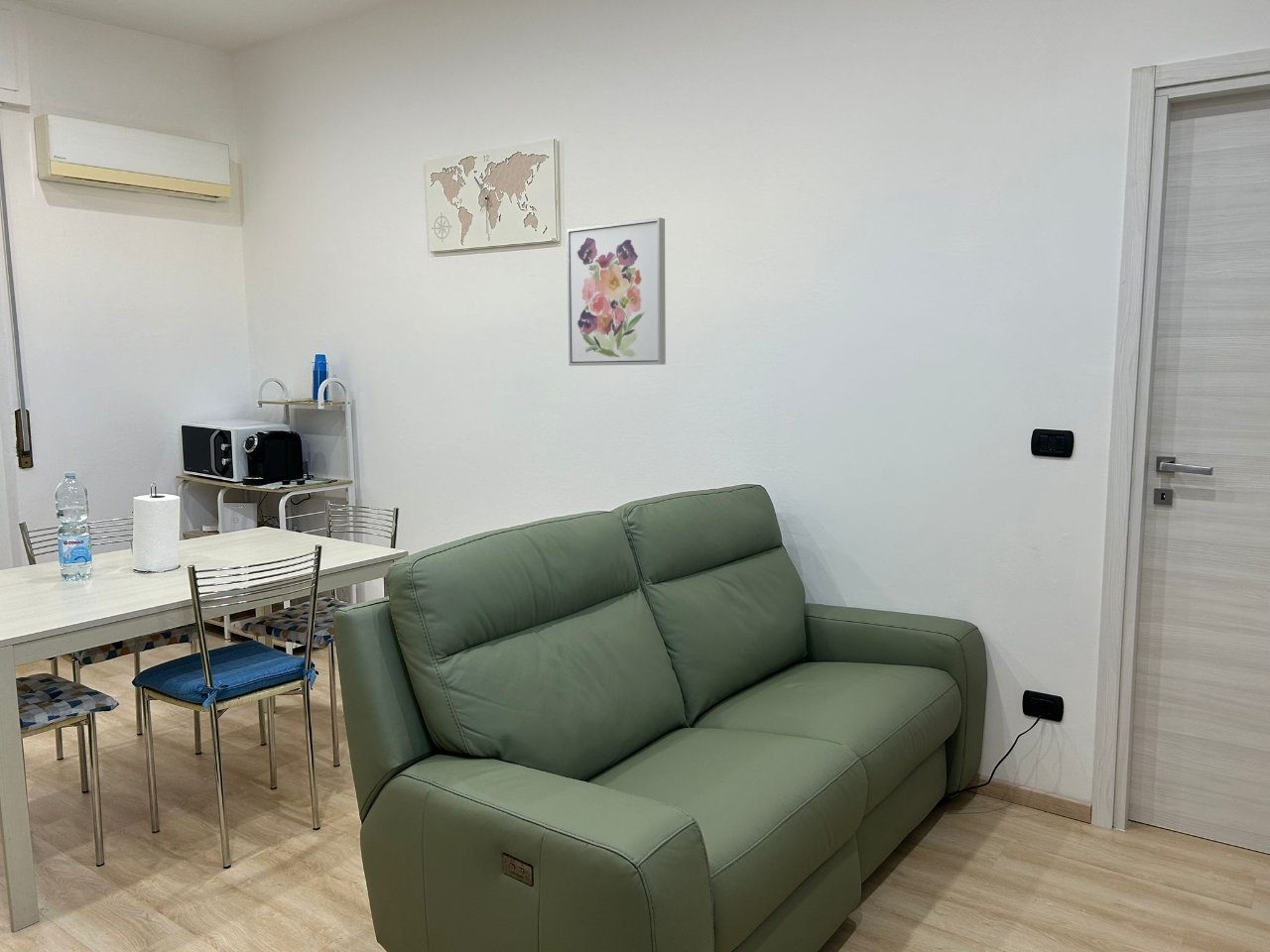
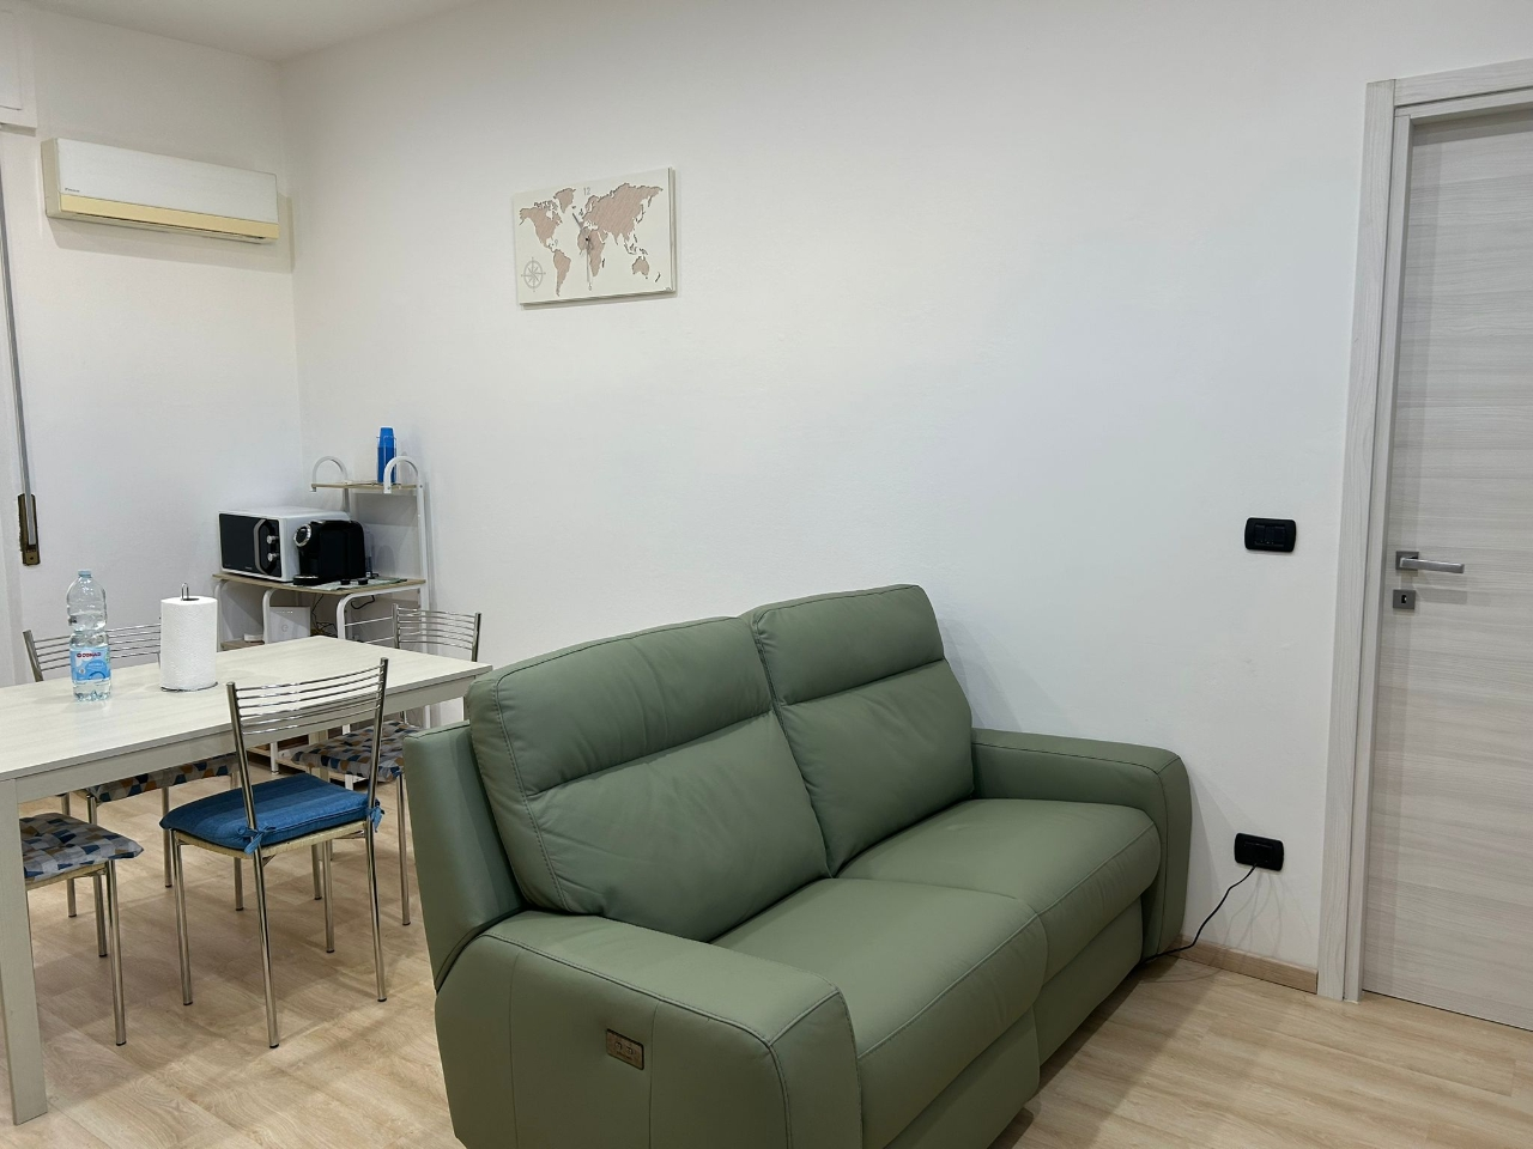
- wall art [566,216,667,367]
